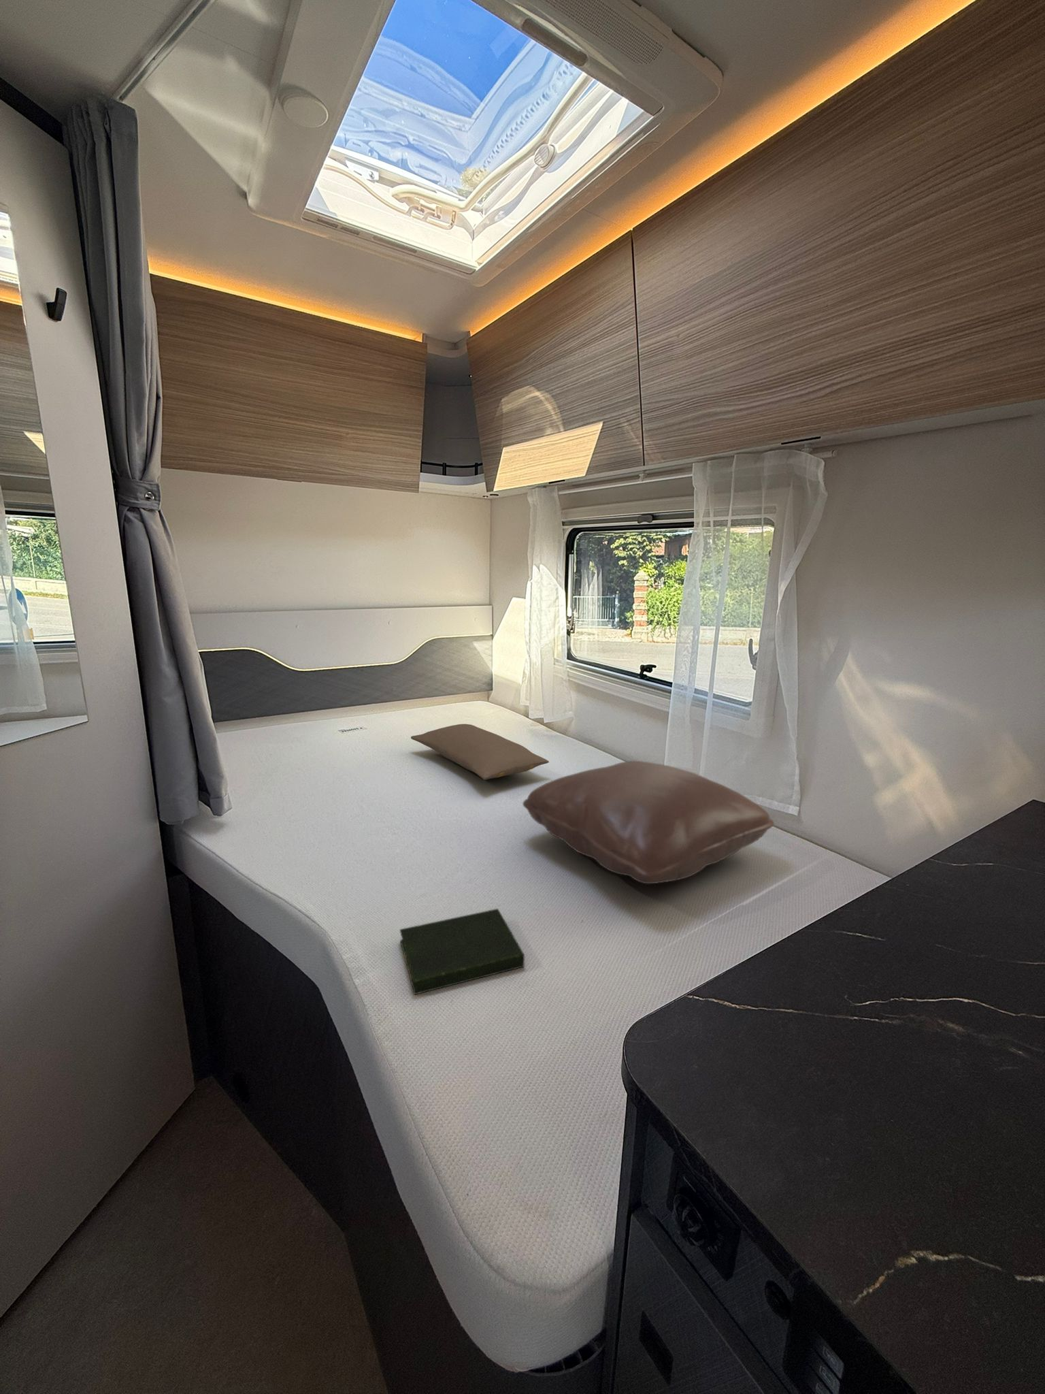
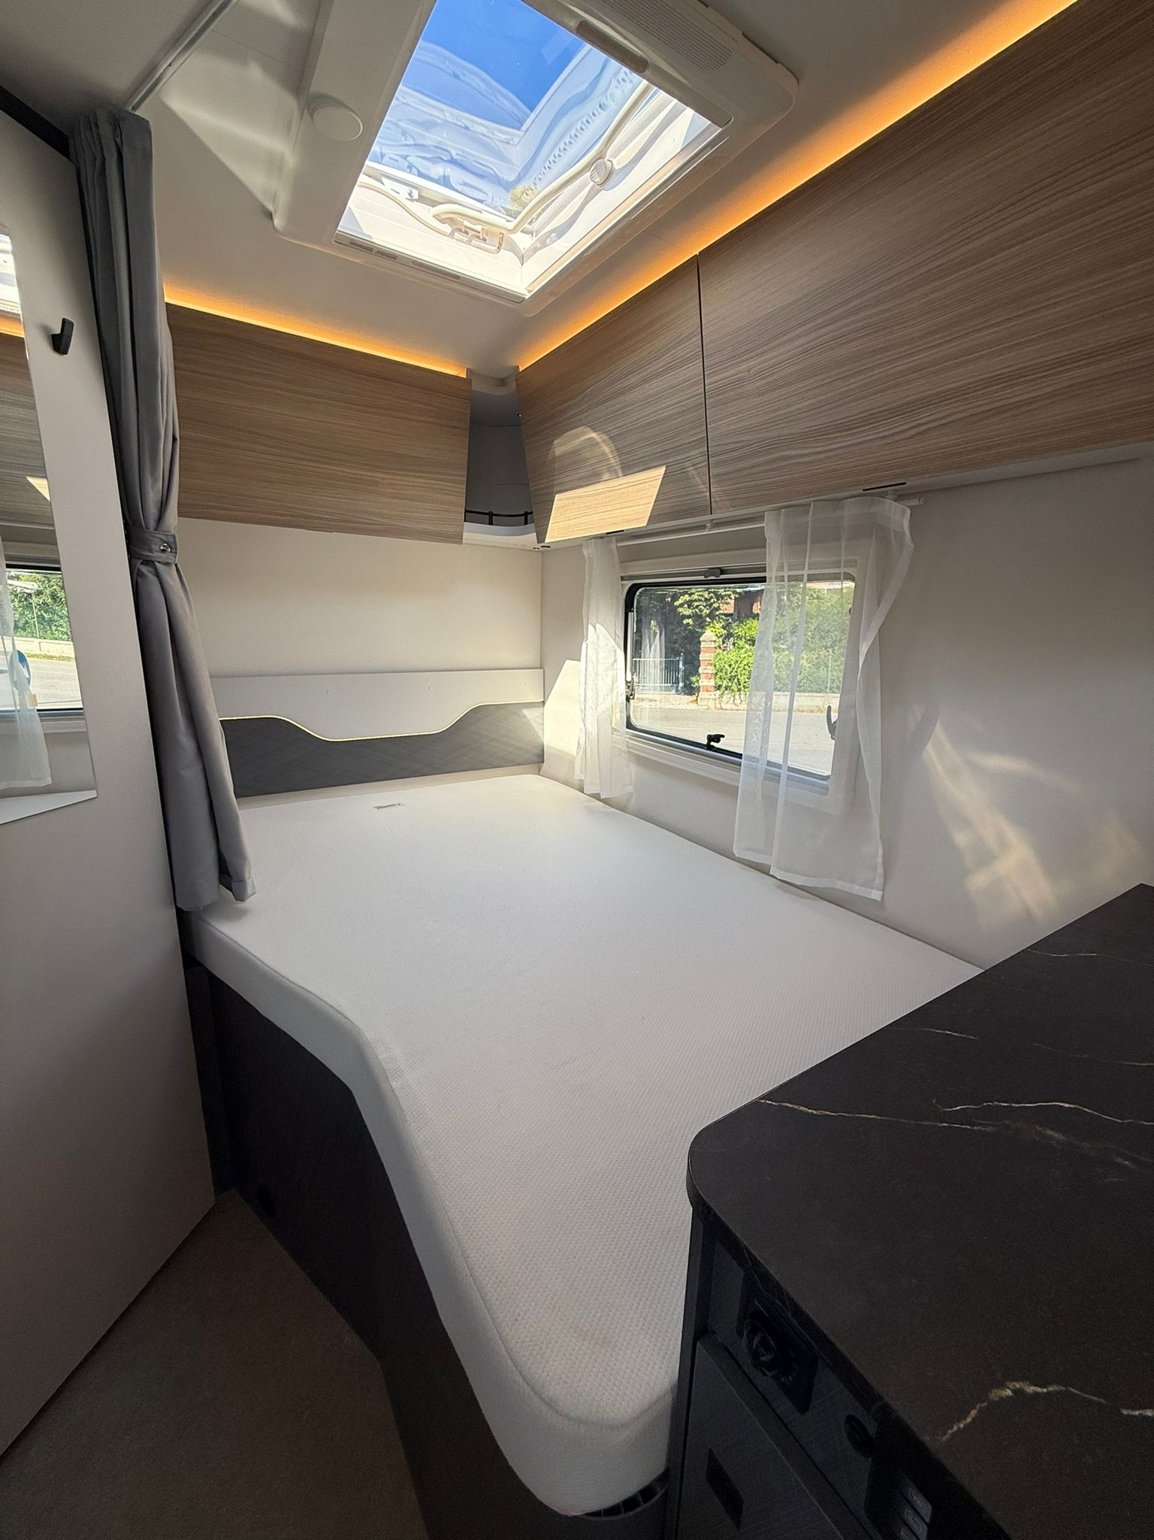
- pillow [411,723,550,780]
- pillow [521,761,775,885]
- book [400,908,525,996]
